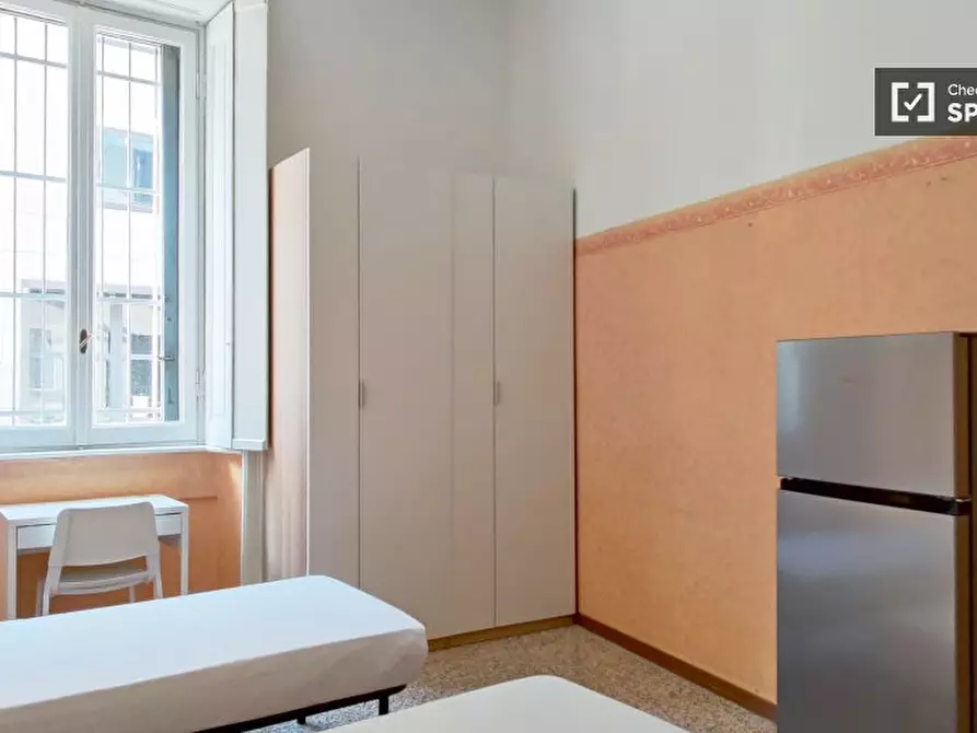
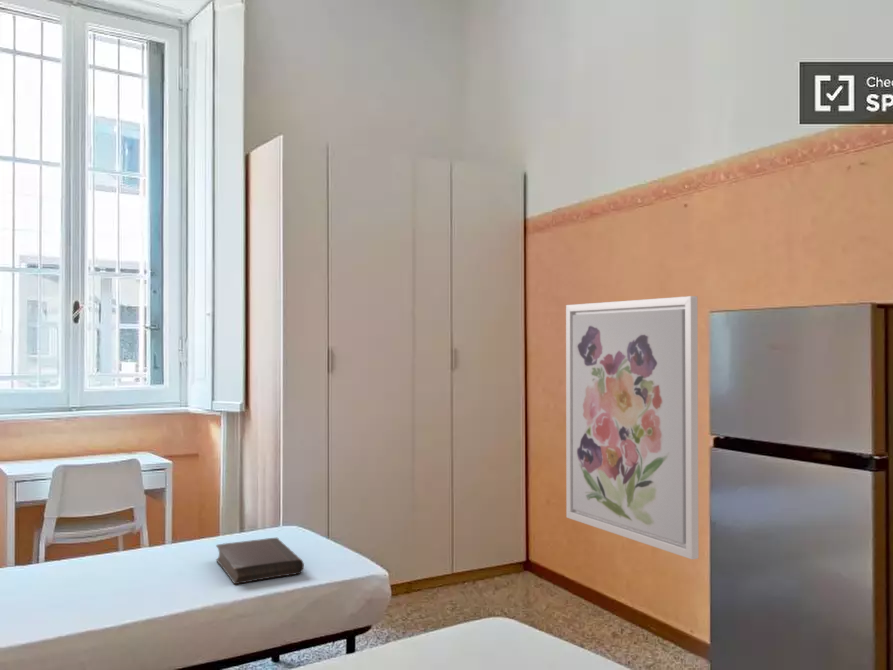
+ wall art [565,295,699,561]
+ book [215,537,305,585]
